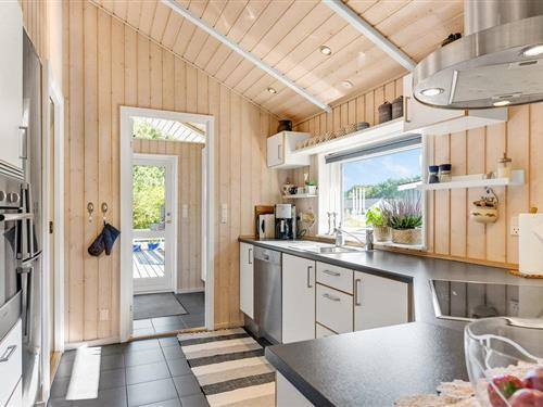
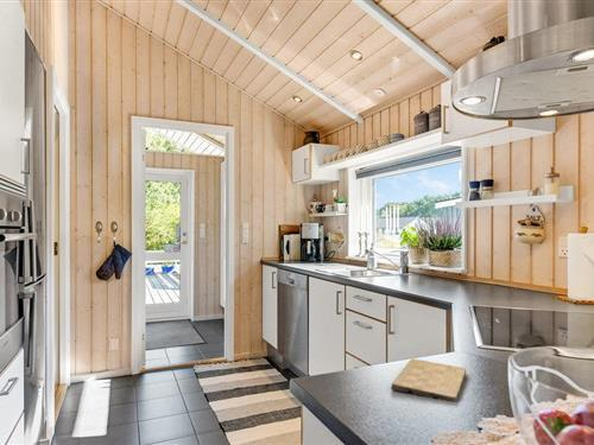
+ cutting board [390,357,467,403]
